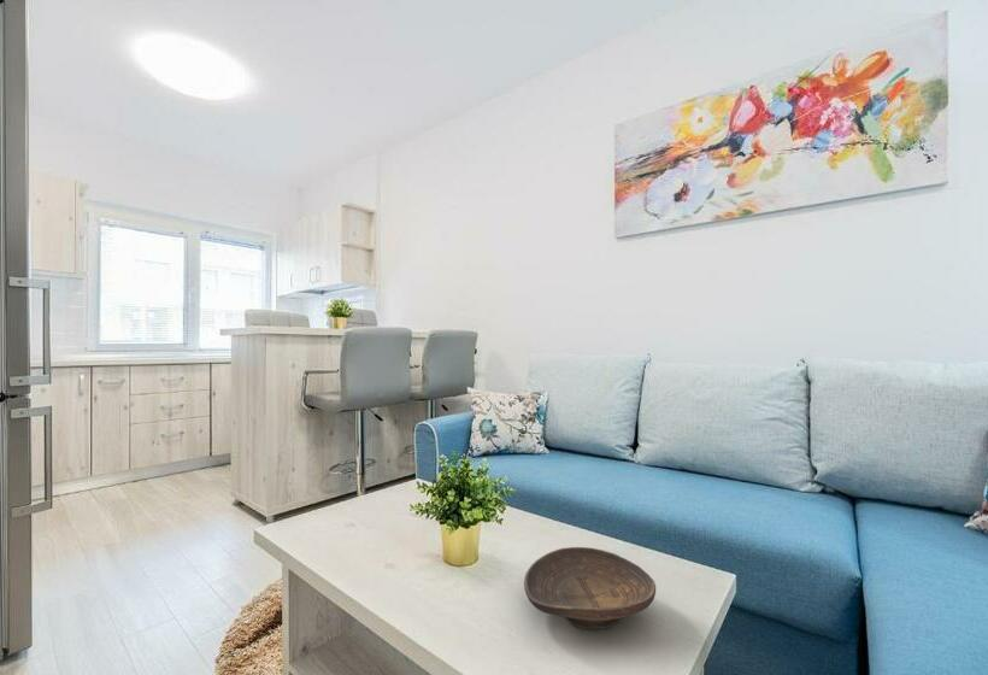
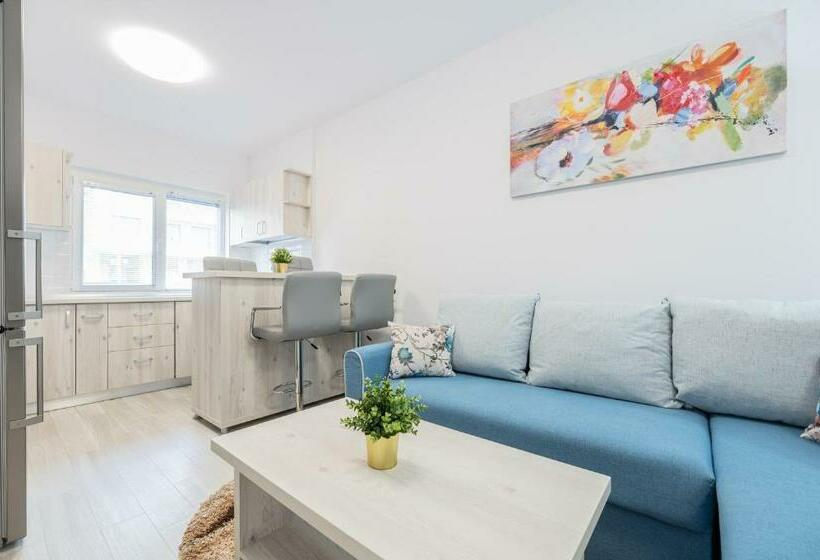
- decorative bowl [523,546,657,630]
